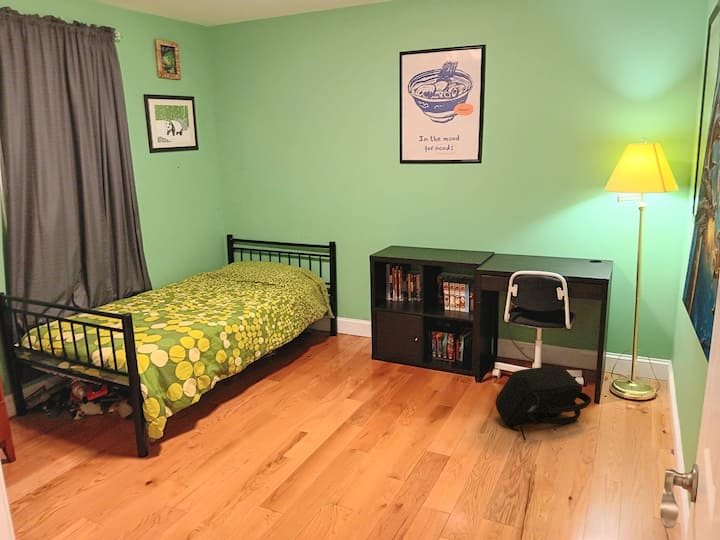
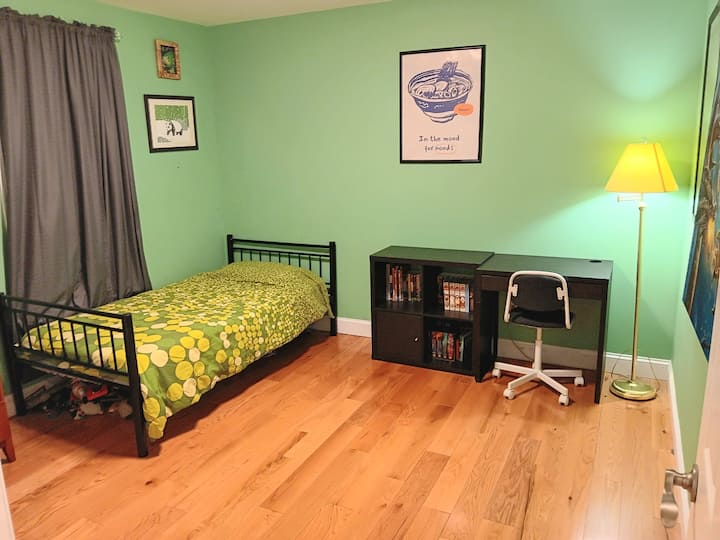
- backpack [495,364,592,441]
